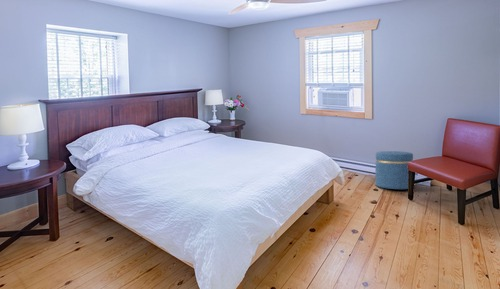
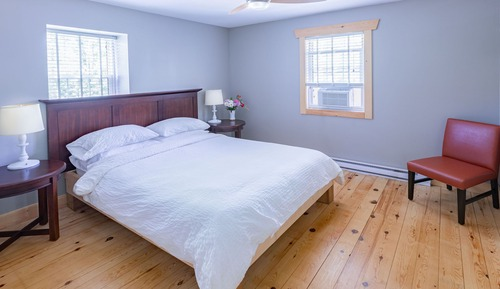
- ottoman [374,150,414,190]
